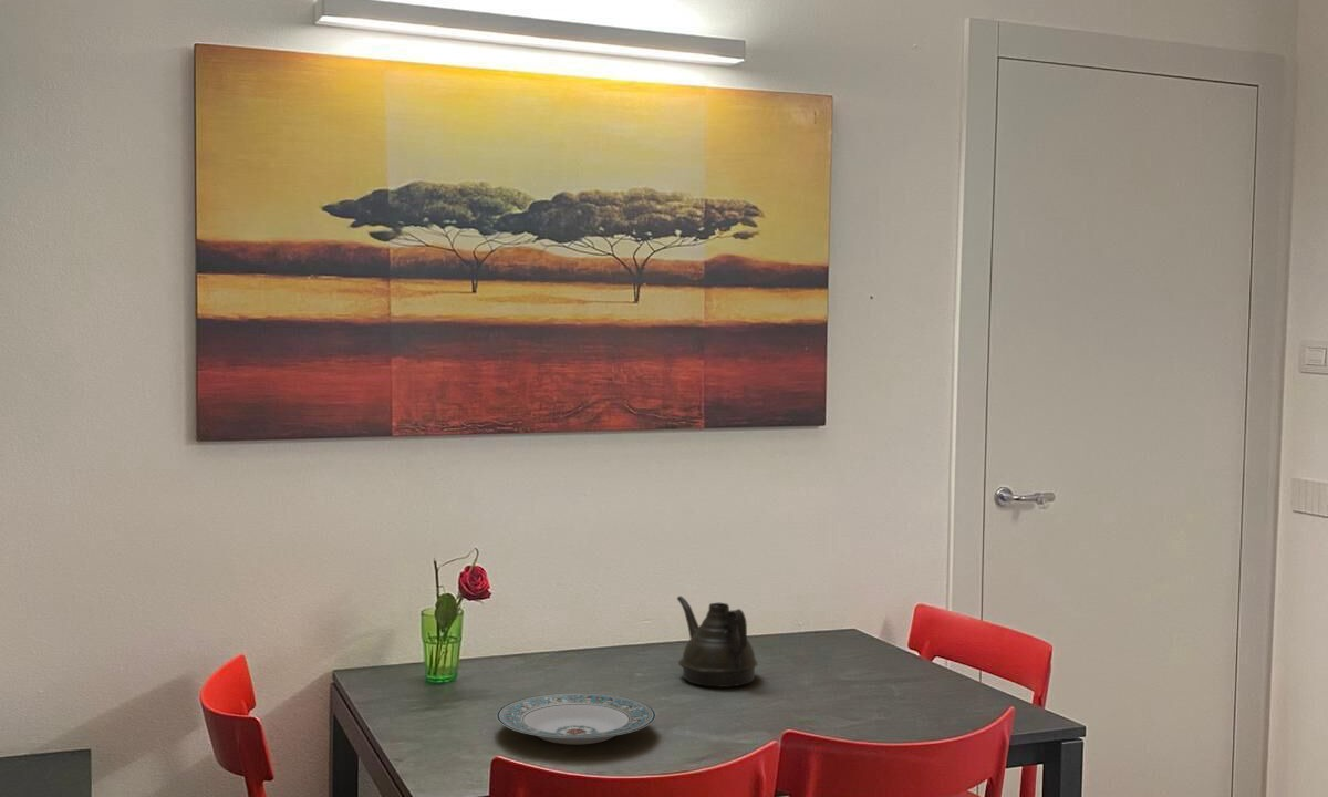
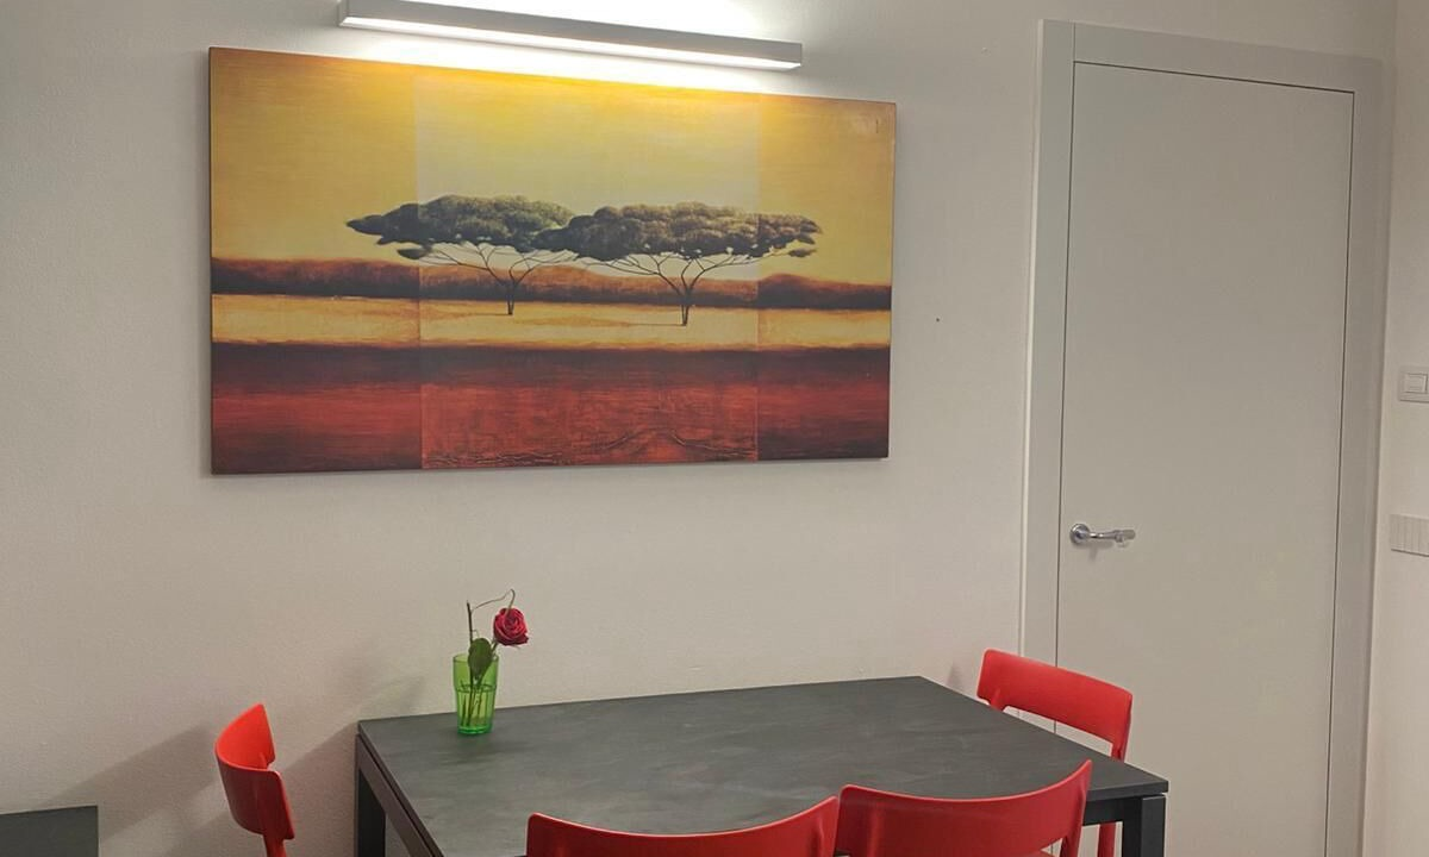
- plate [496,692,656,745]
- teapot [676,596,759,689]
